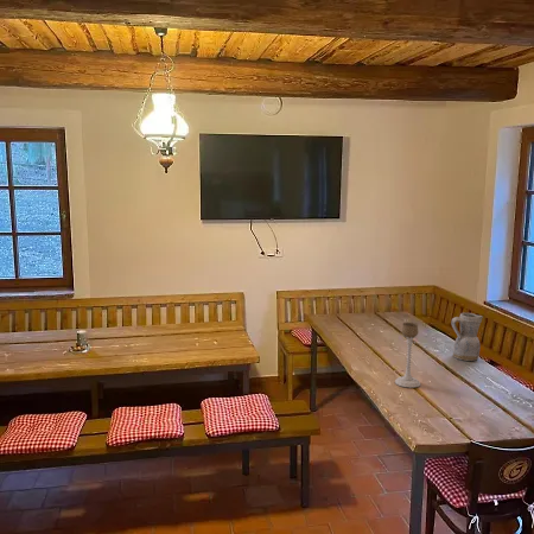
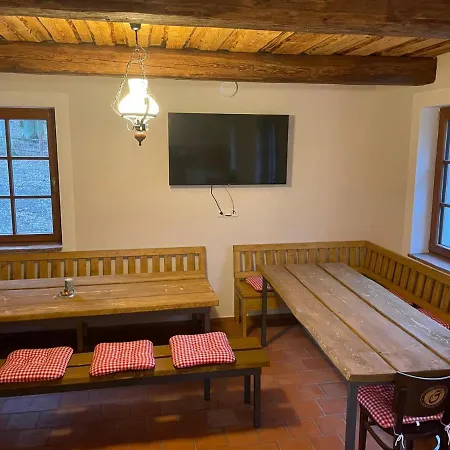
- ceramic pitcher [450,312,484,362]
- candle holder [394,322,421,389]
